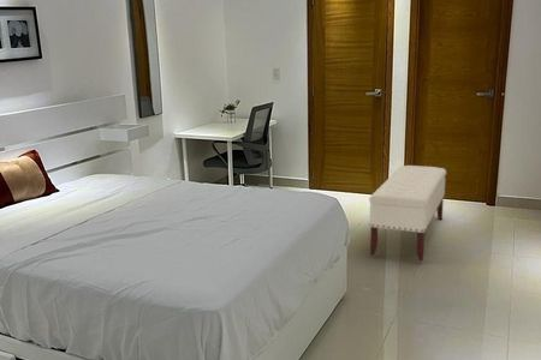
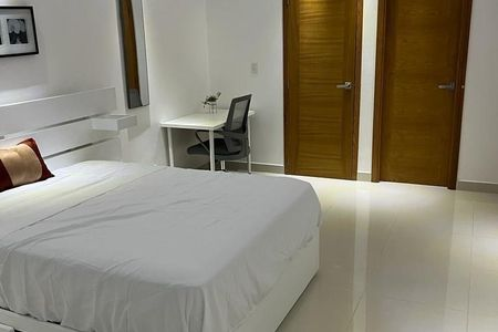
- bench [368,164,447,263]
